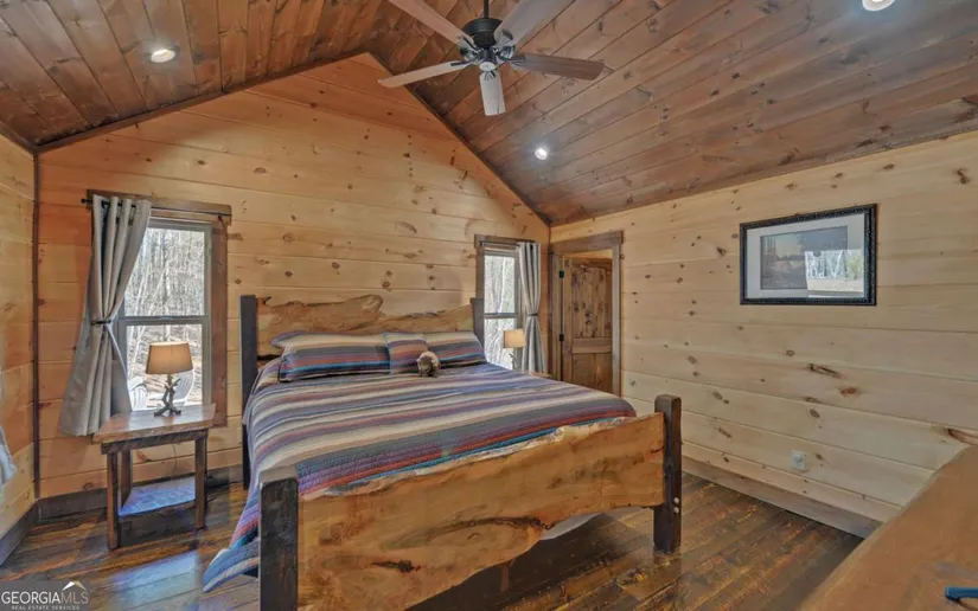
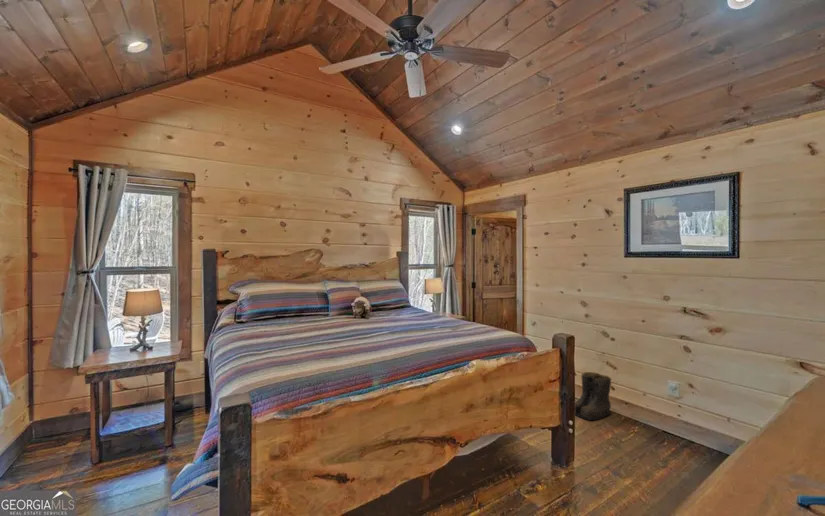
+ boots [574,371,613,421]
